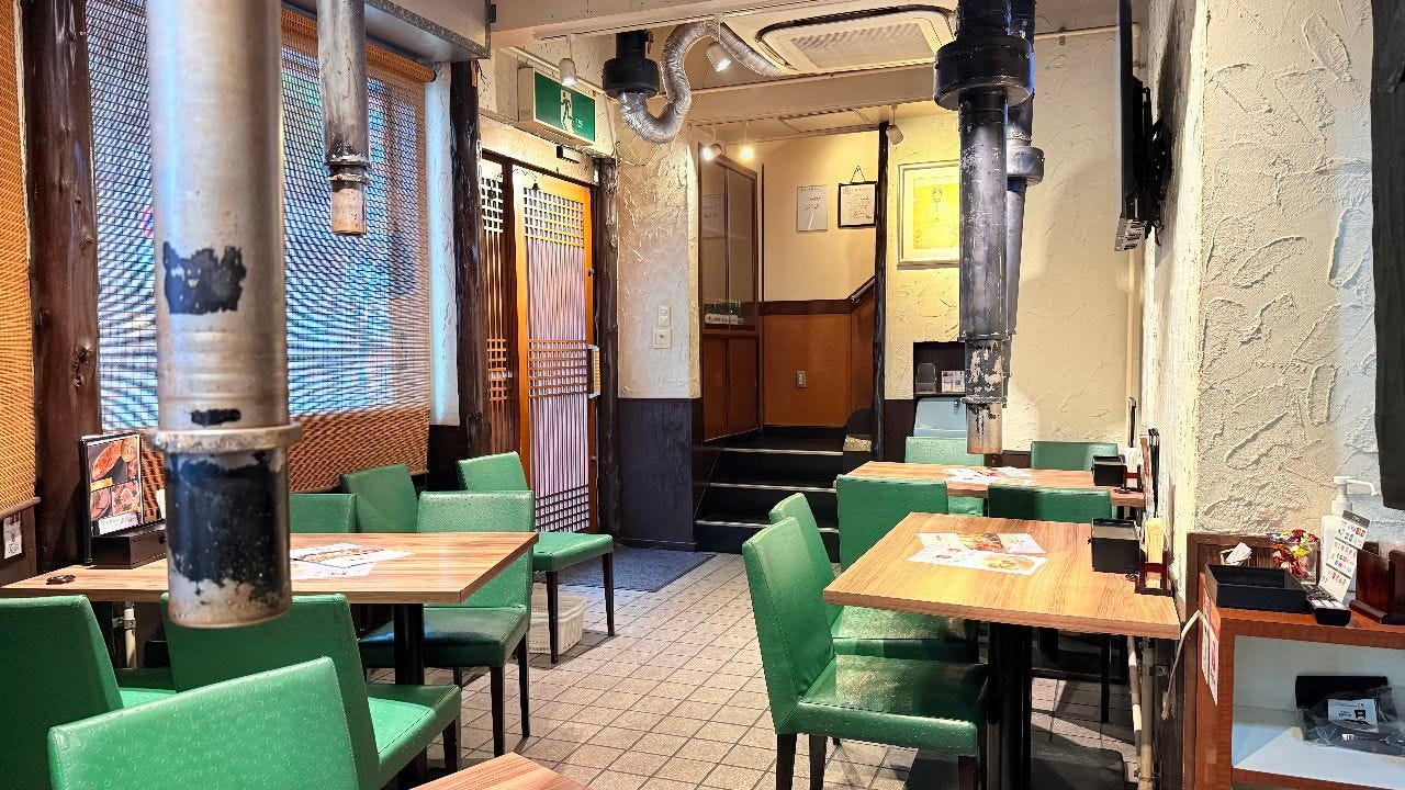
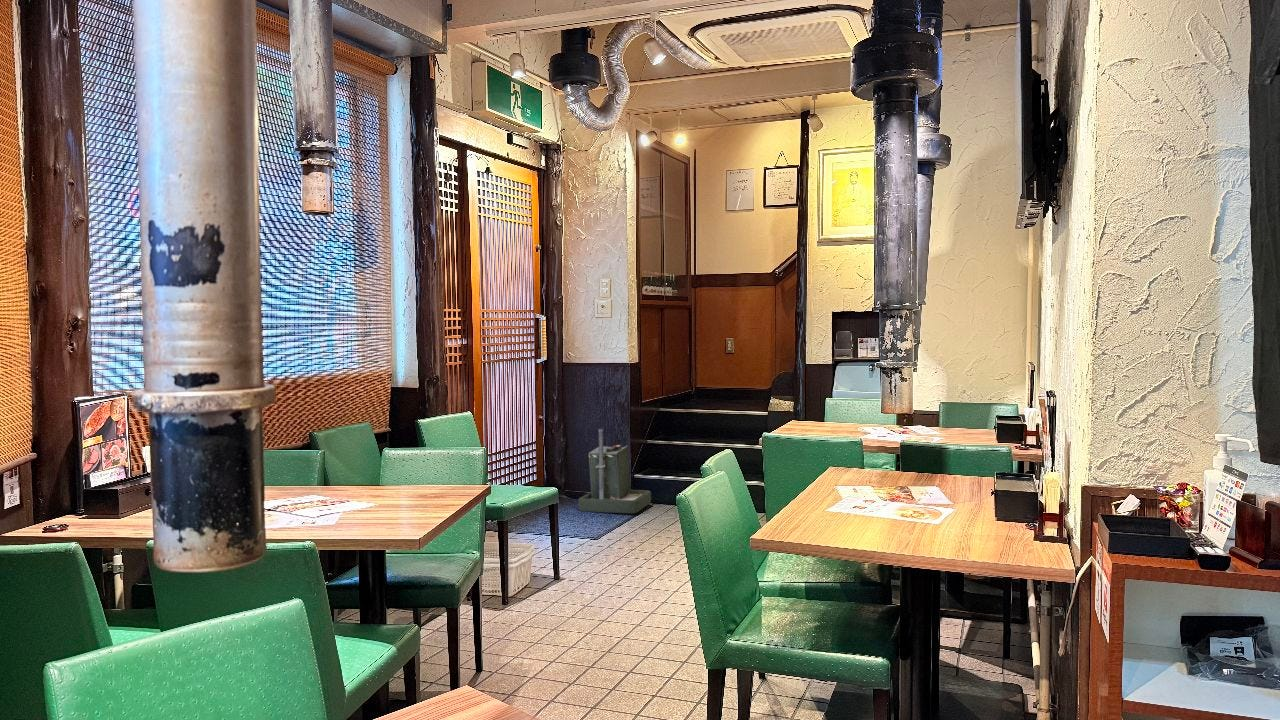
+ utility box [577,428,652,514]
